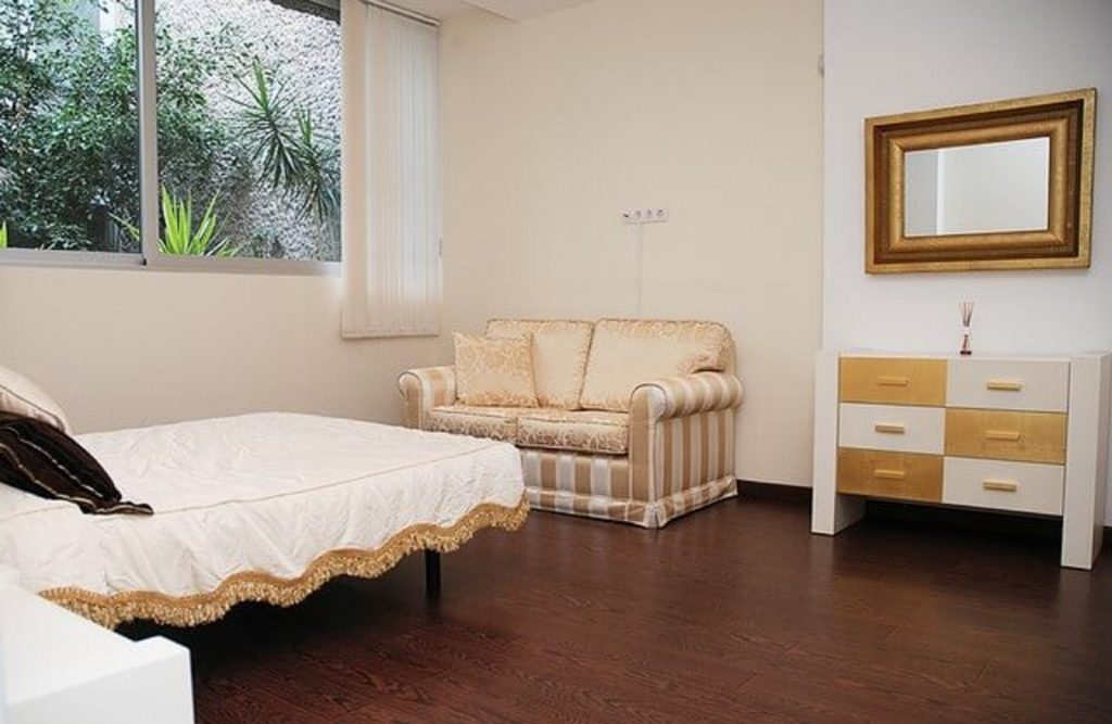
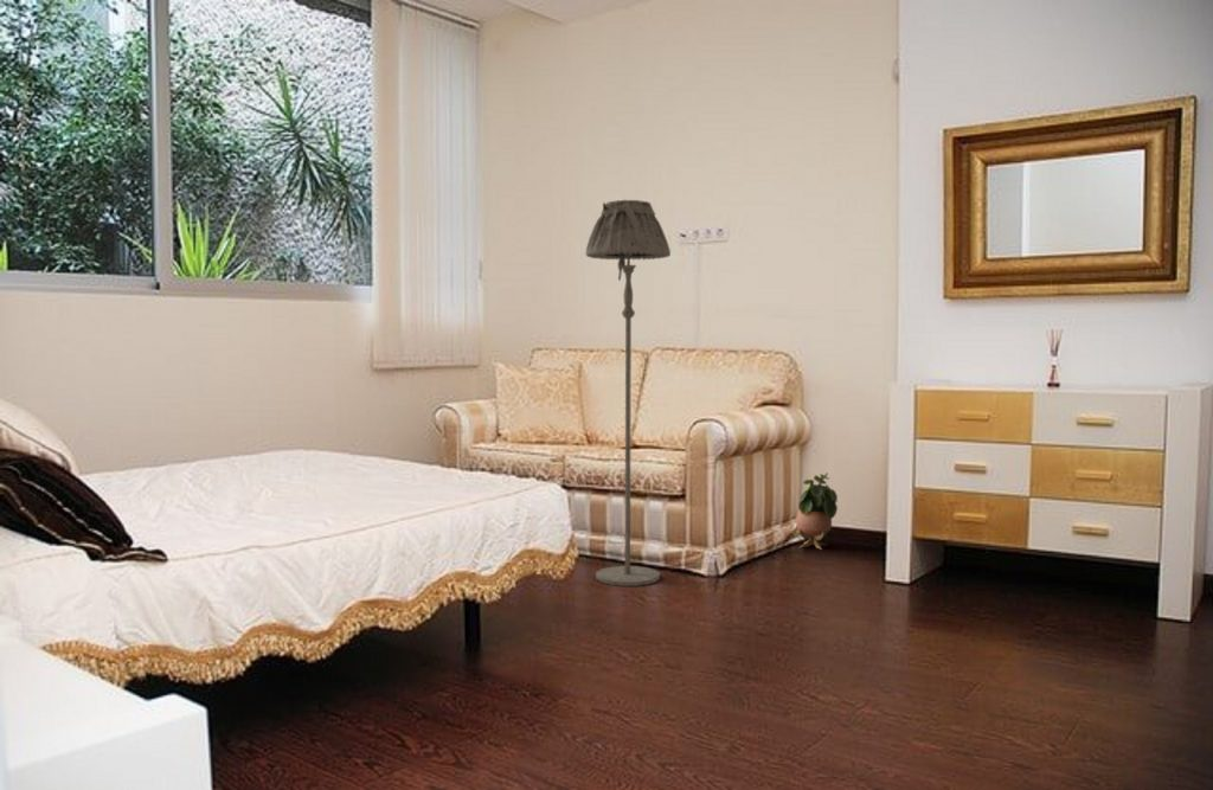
+ potted plant [795,471,839,551]
+ floor lamp [584,199,672,587]
